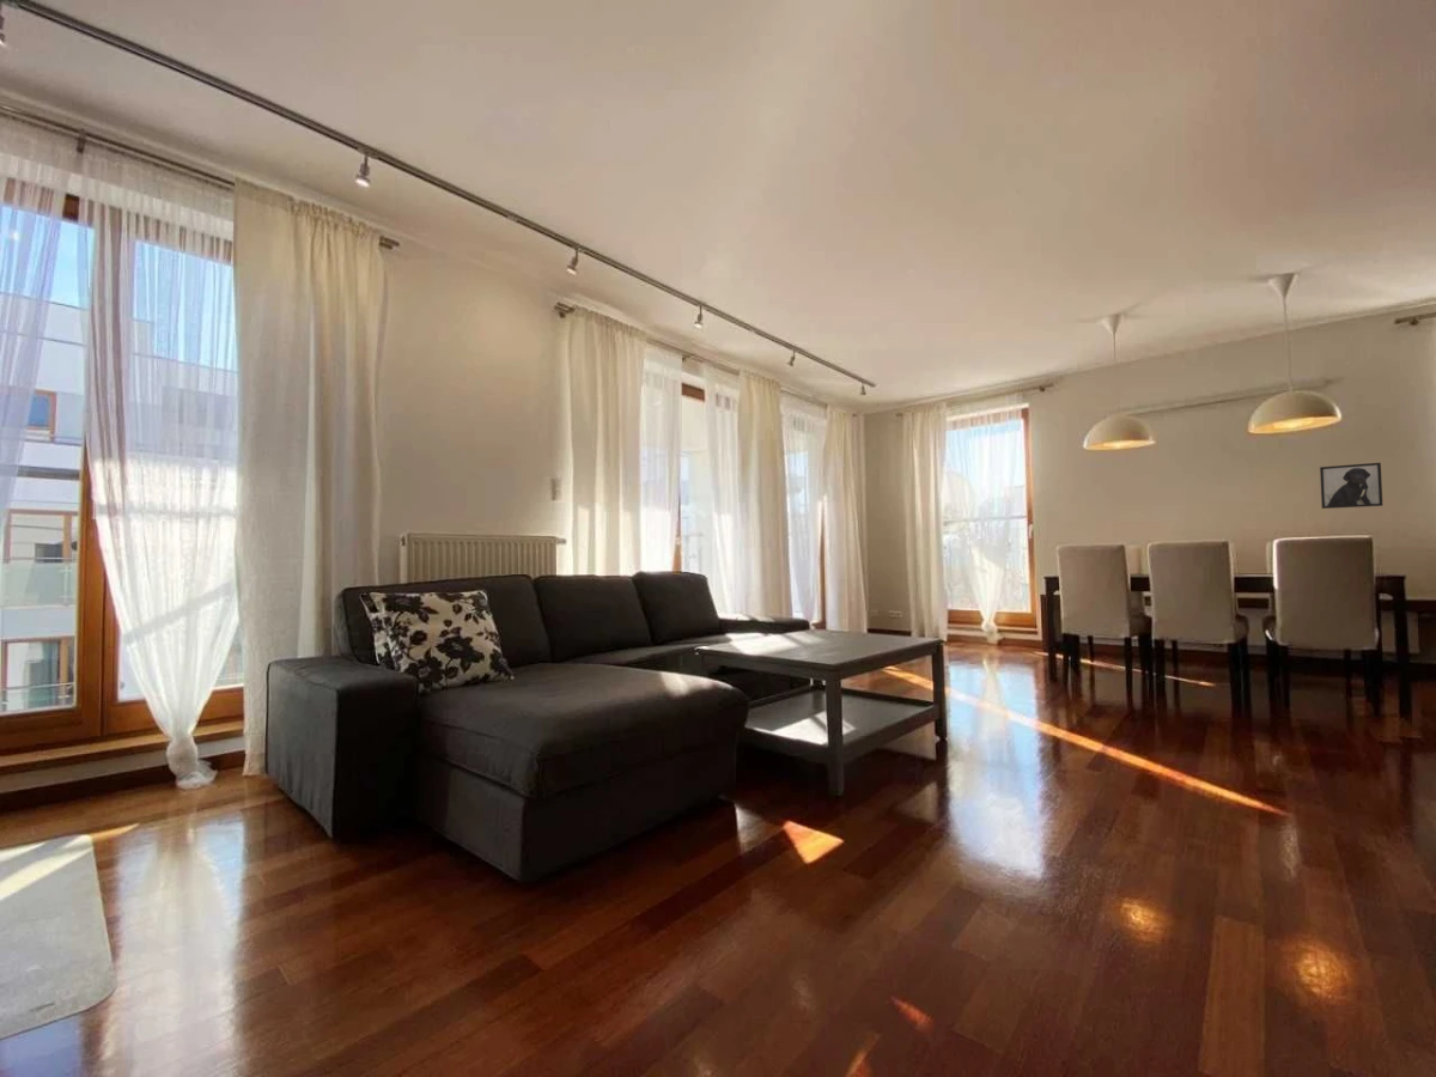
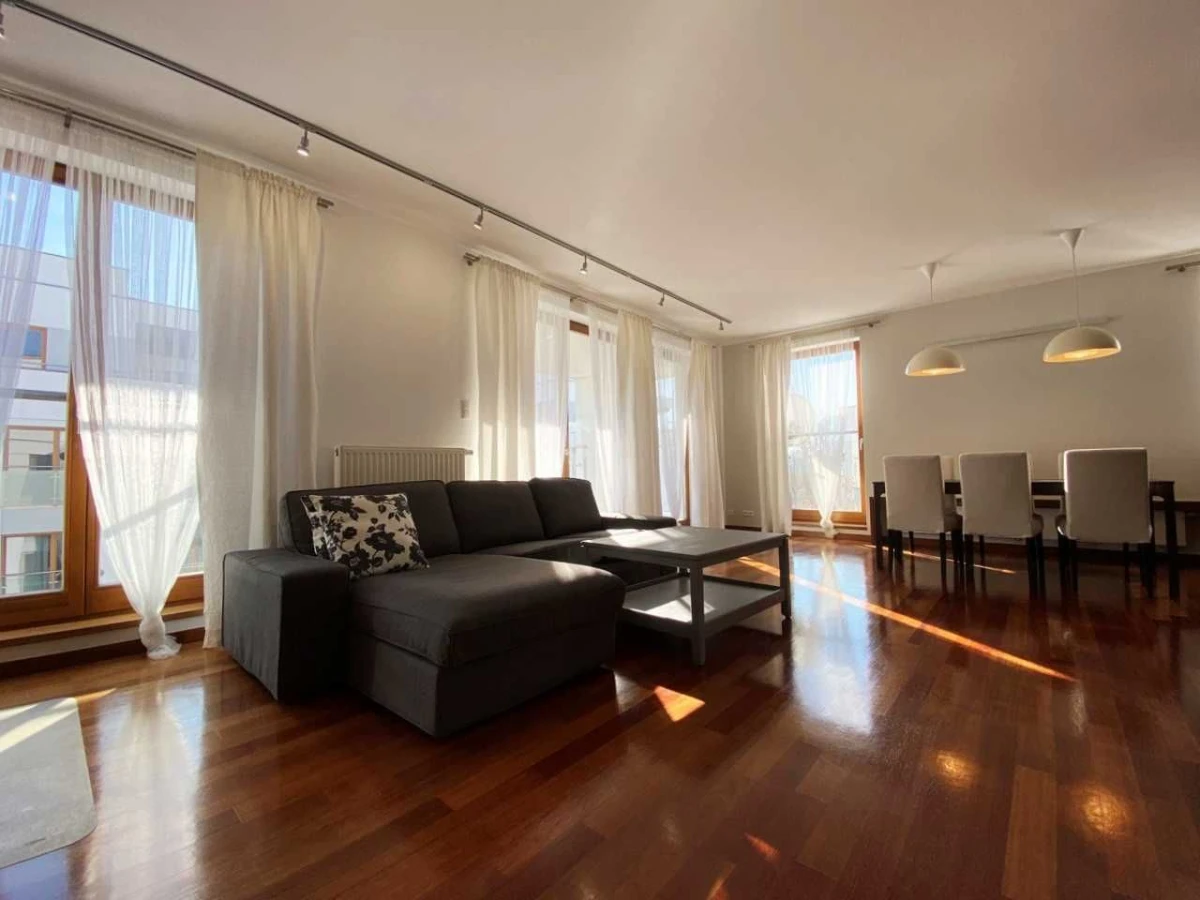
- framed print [1319,462,1383,510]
